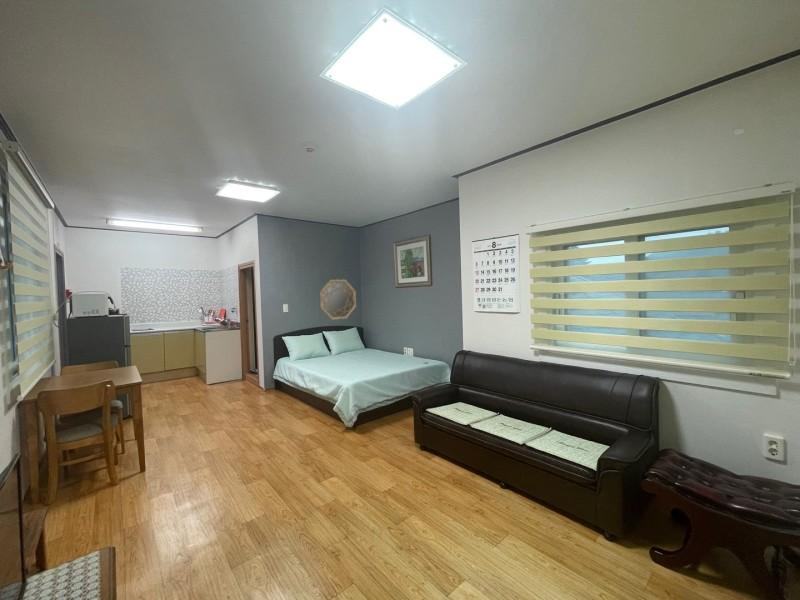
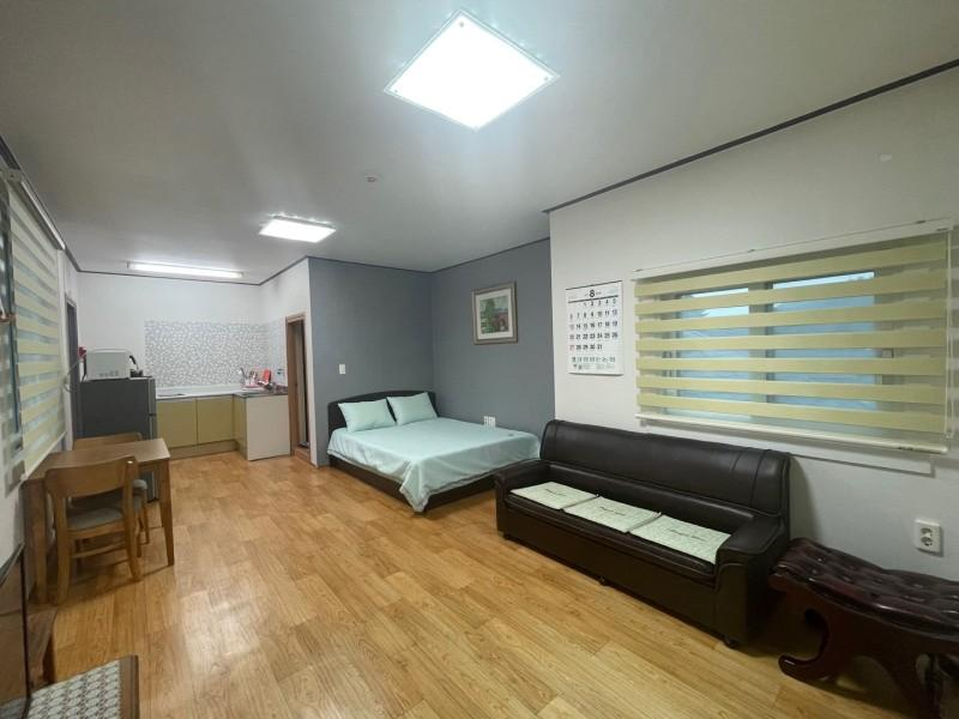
- home mirror [319,279,357,321]
